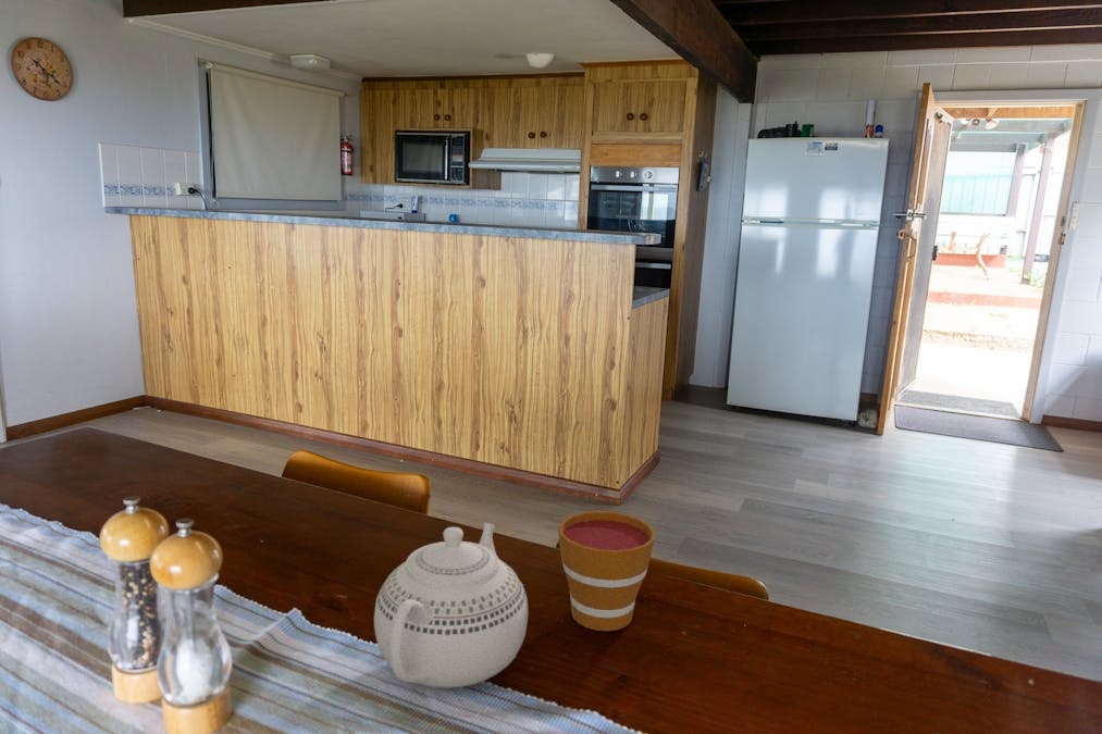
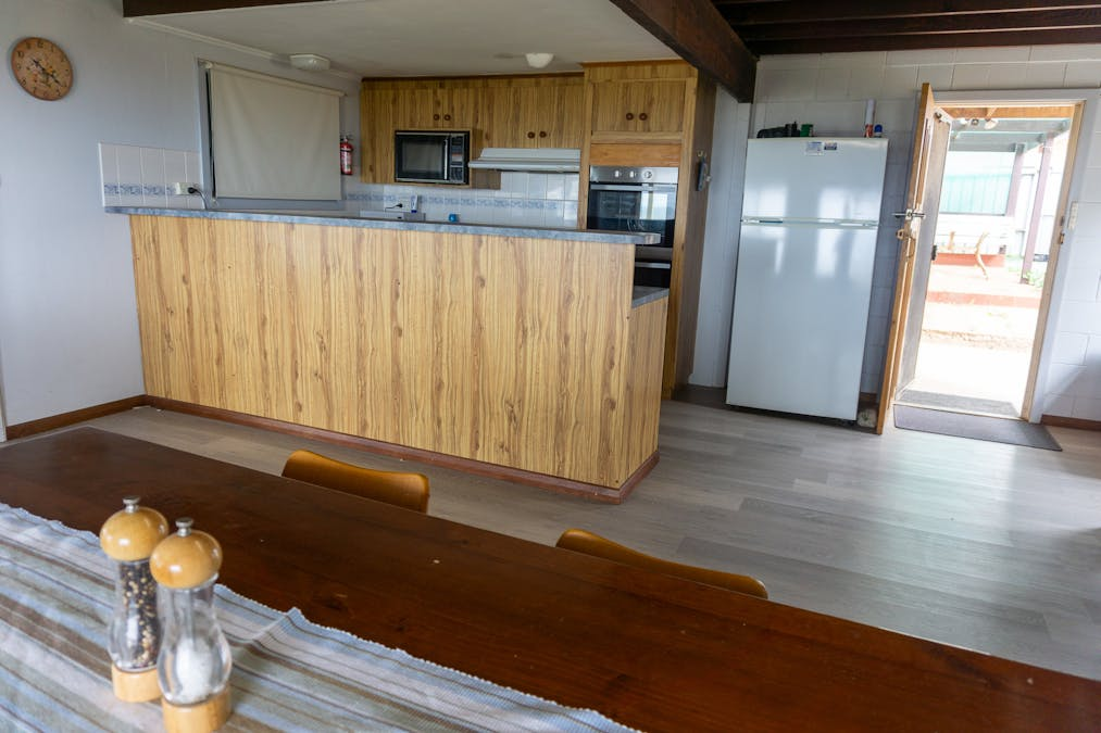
- cup [557,510,656,632]
- teapot [373,522,529,689]
